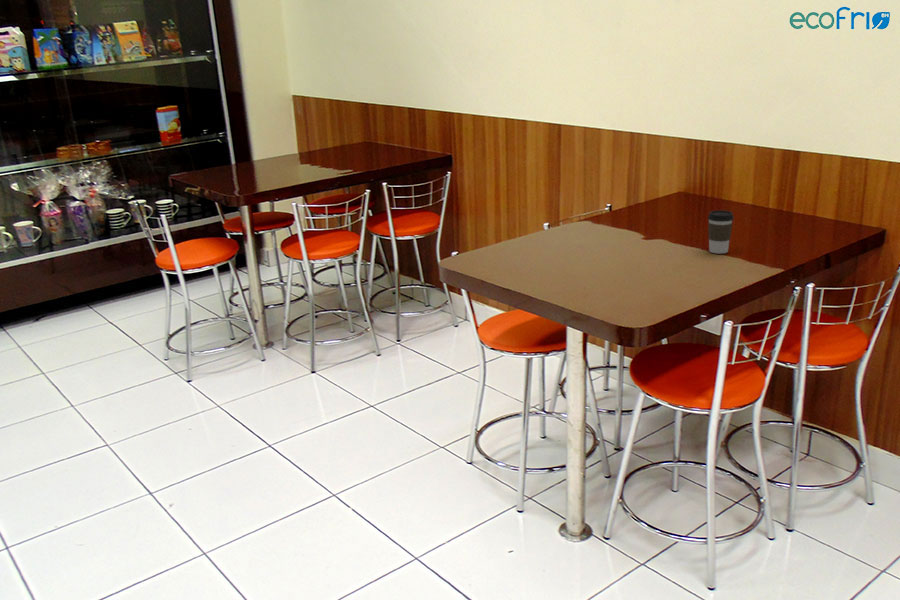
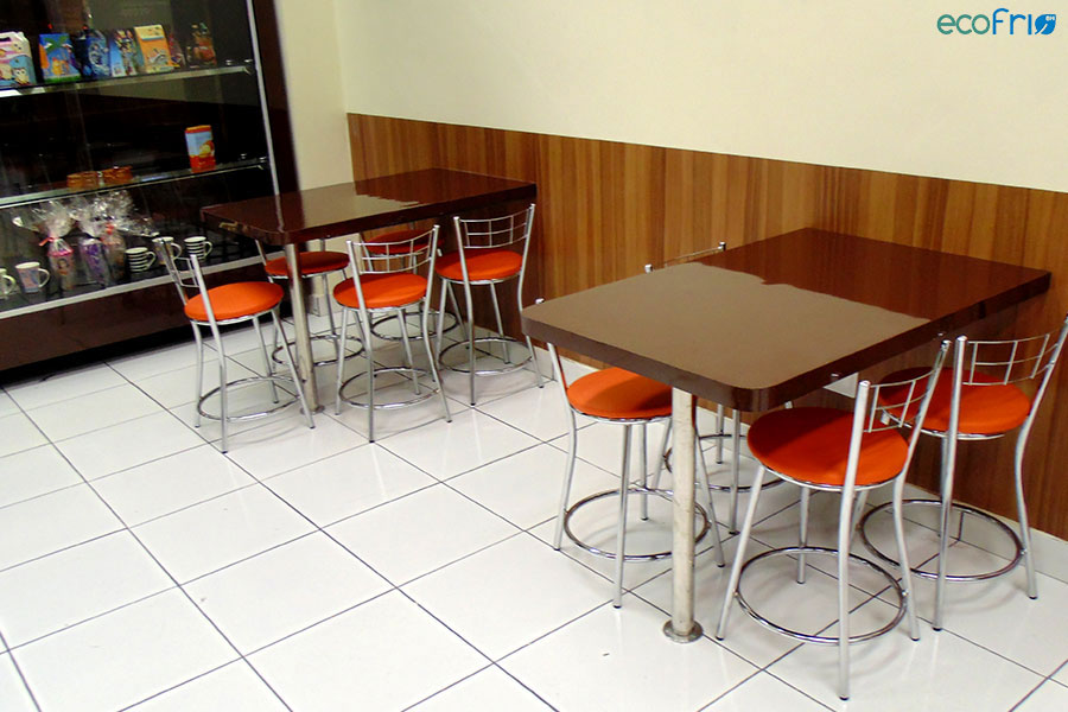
- coffee cup [707,209,735,255]
